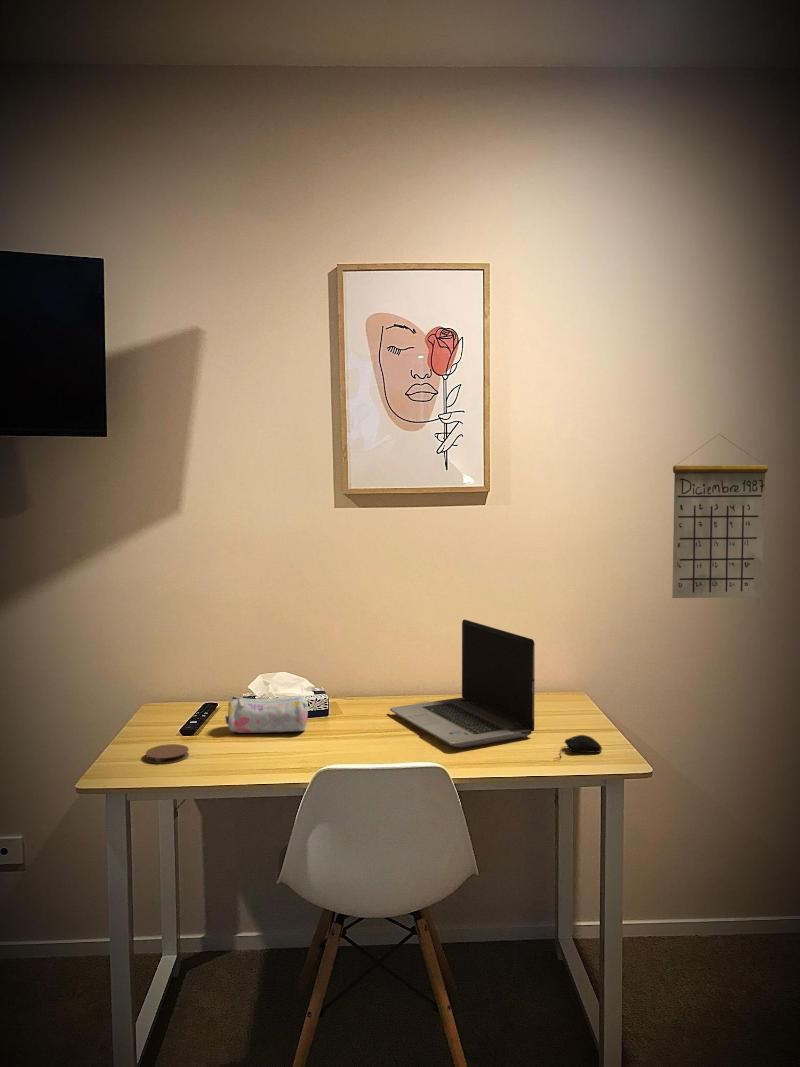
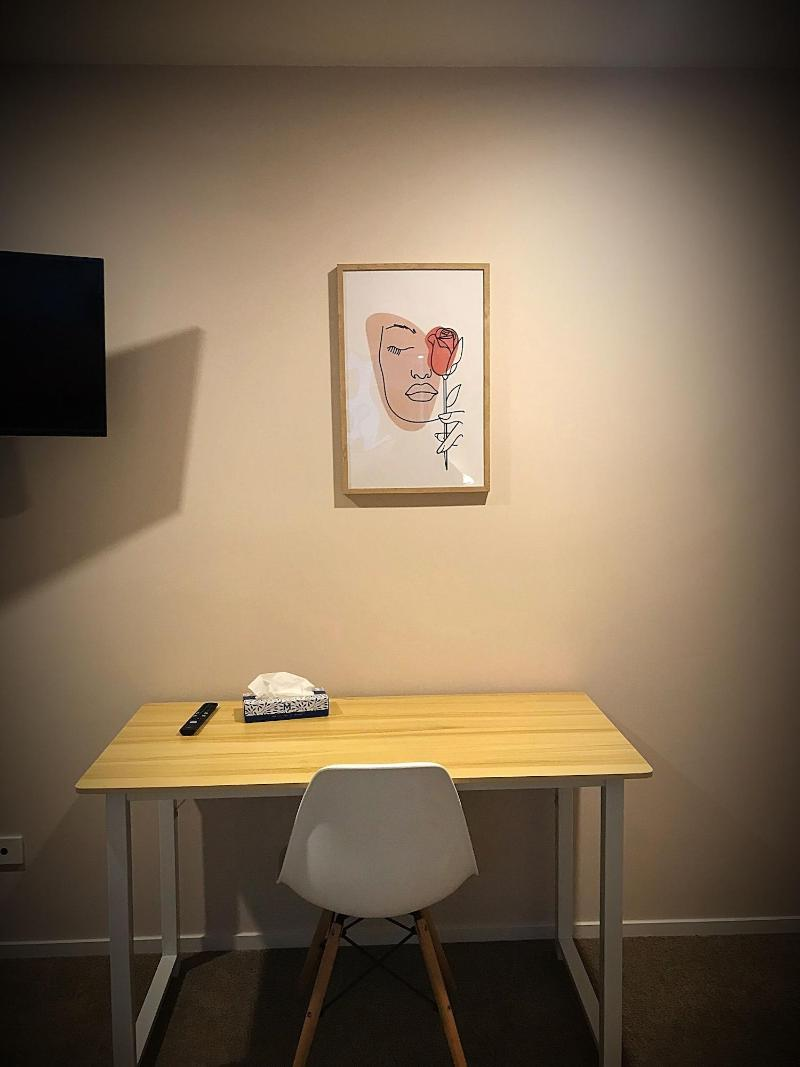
- coaster [145,743,190,765]
- computer mouse [552,734,603,760]
- laptop computer [389,619,536,749]
- calendar [671,433,769,599]
- pencil case [224,695,309,734]
